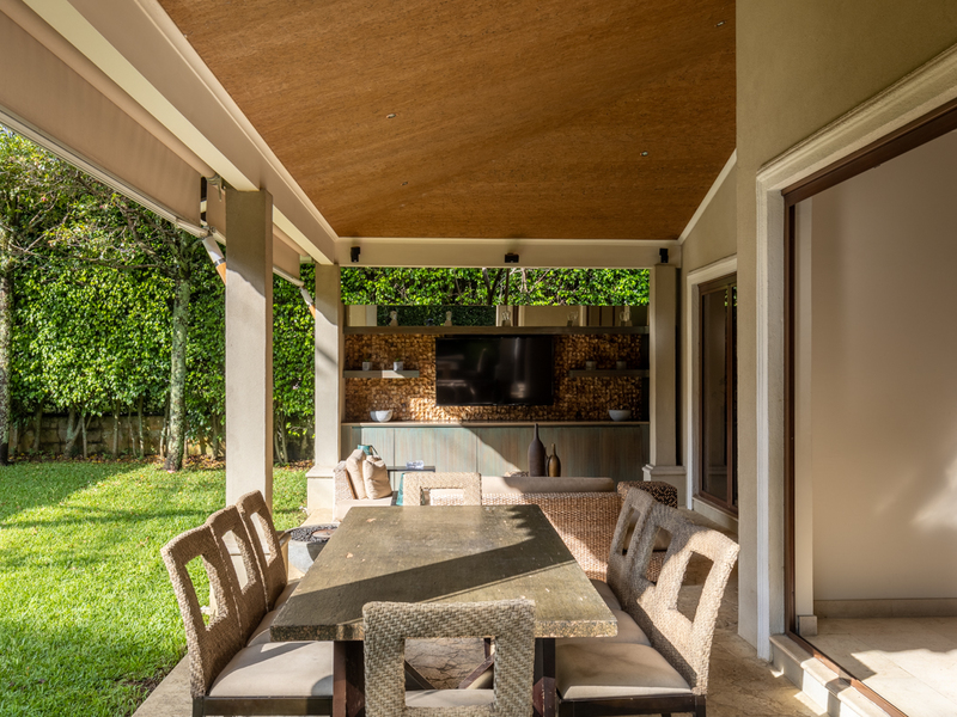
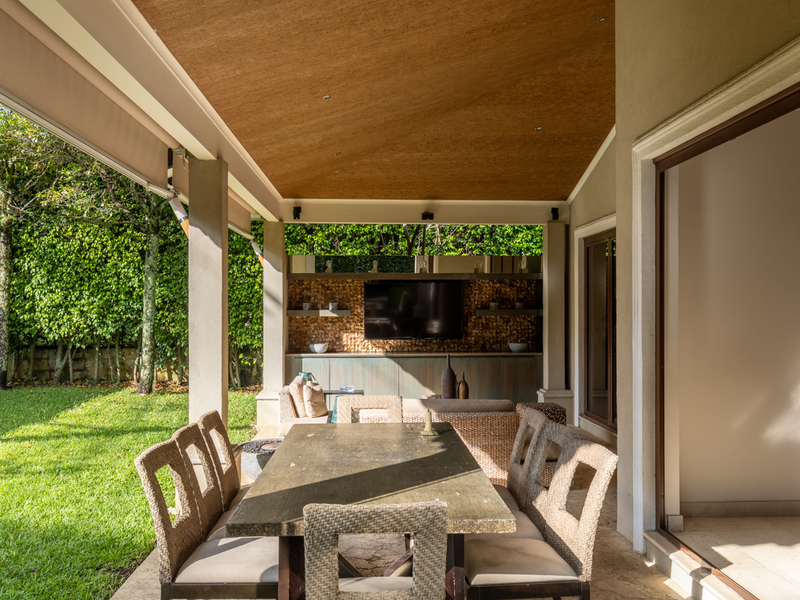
+ candle [420,405,439,436]
